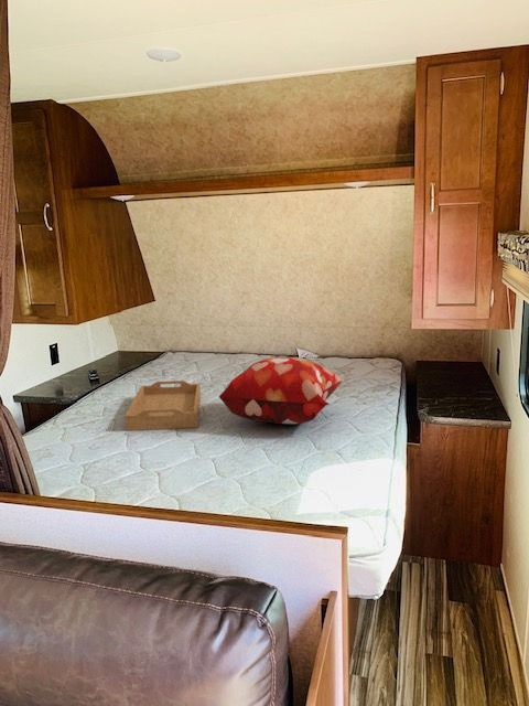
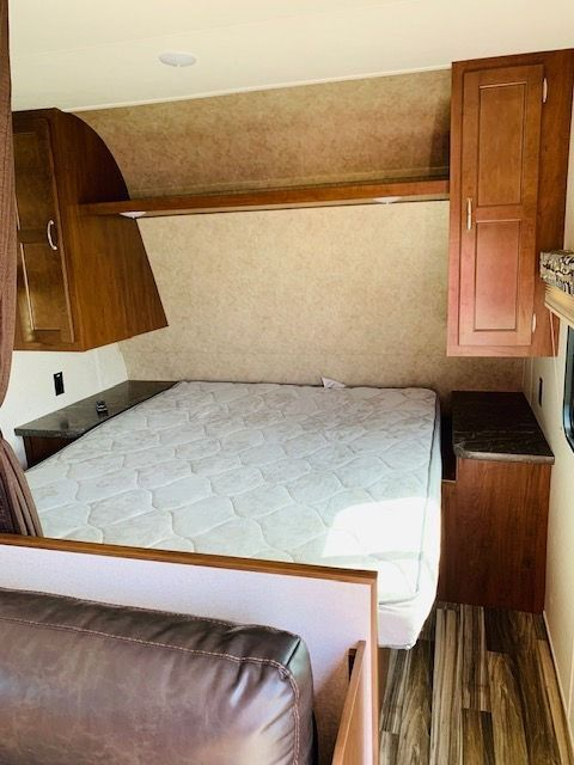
- decorative pillow [218,356,343,425]
- serving tray [123,379,202,431]
